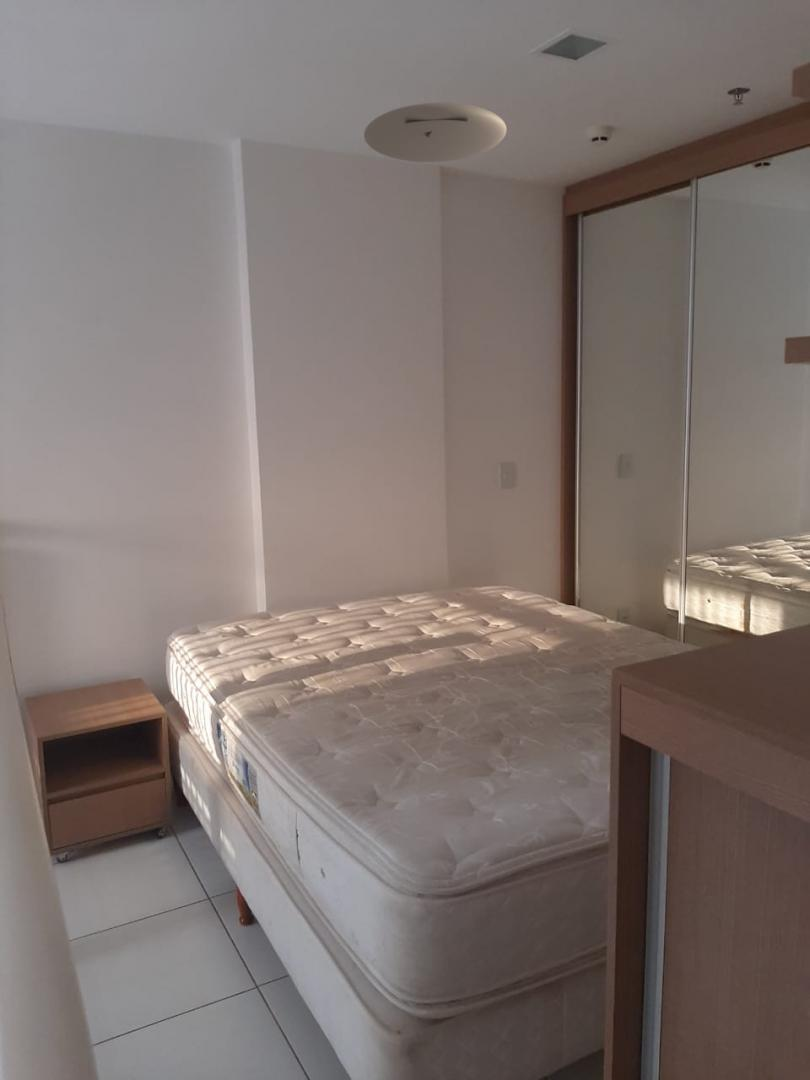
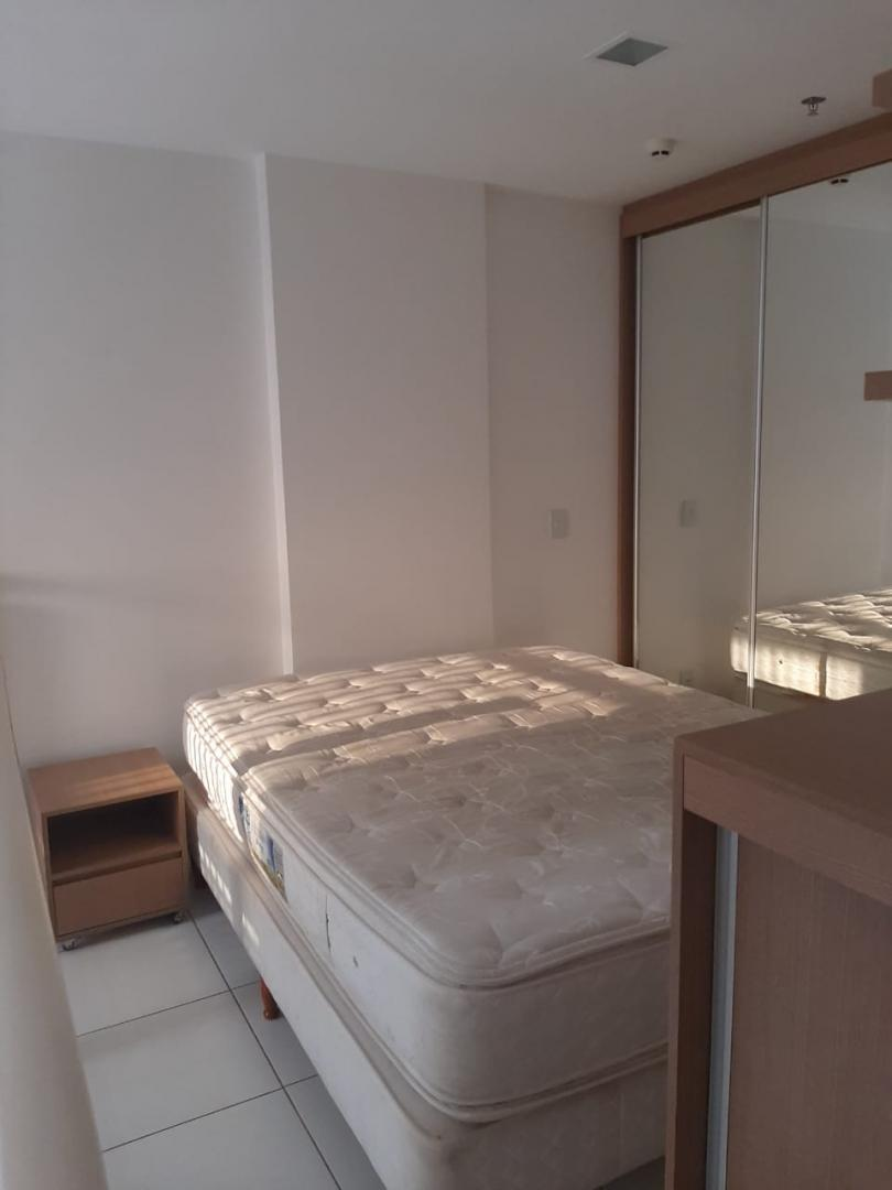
- ceiling light [363,102,507,163]
